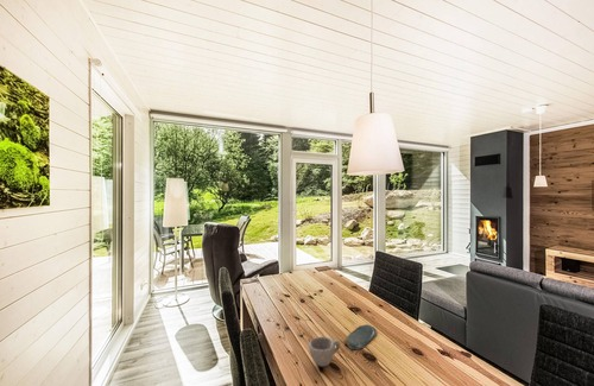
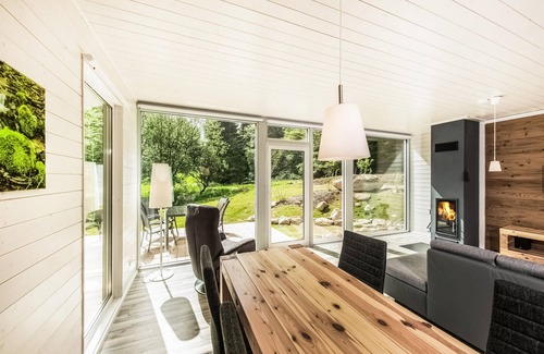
- cup [308,336,341,367]
- oval tray [345,323,378,350]
